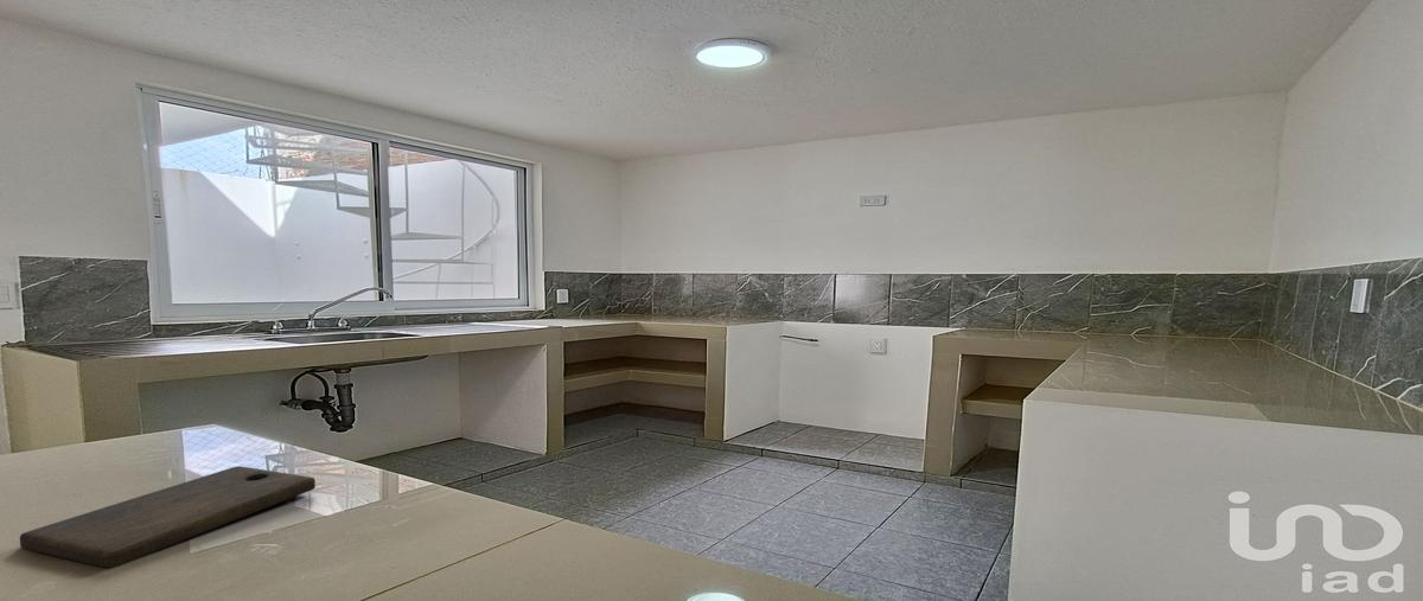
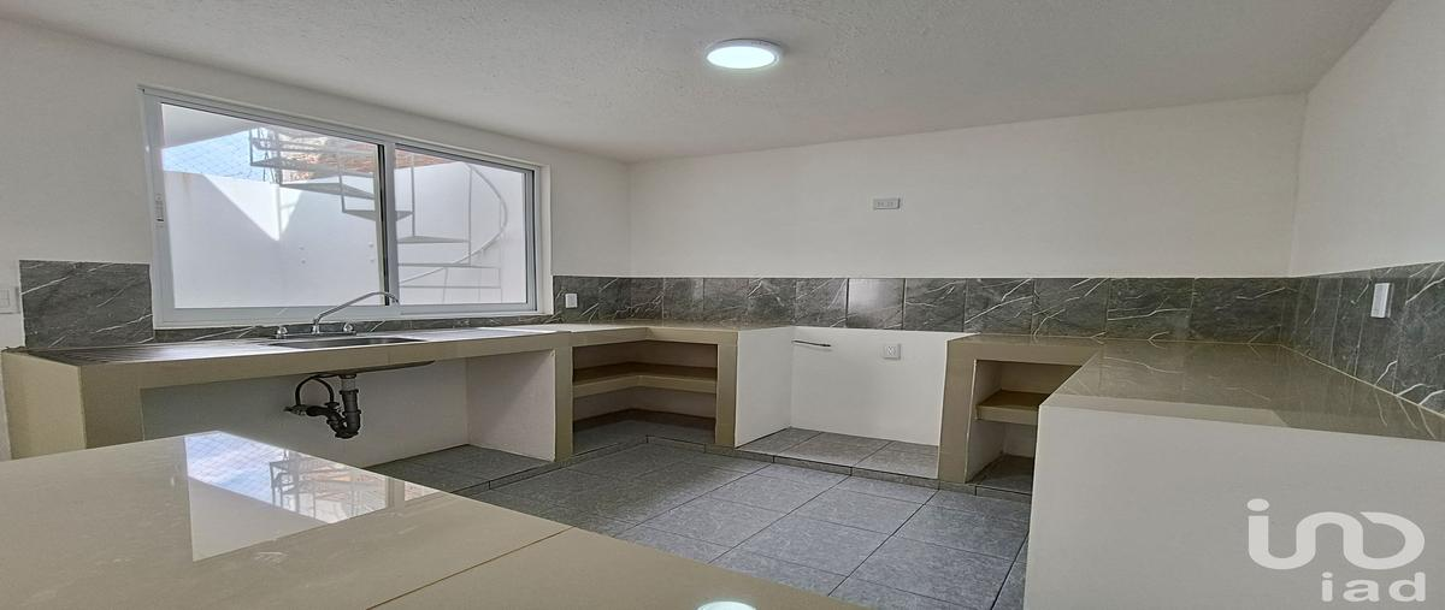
- cutting board [19,465,317,569]
